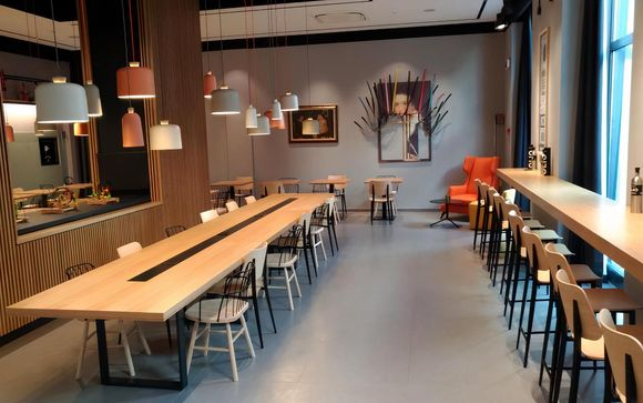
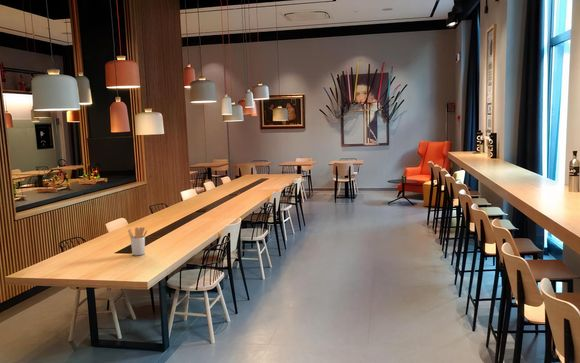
+ utensil holder [127,226,148,256]
